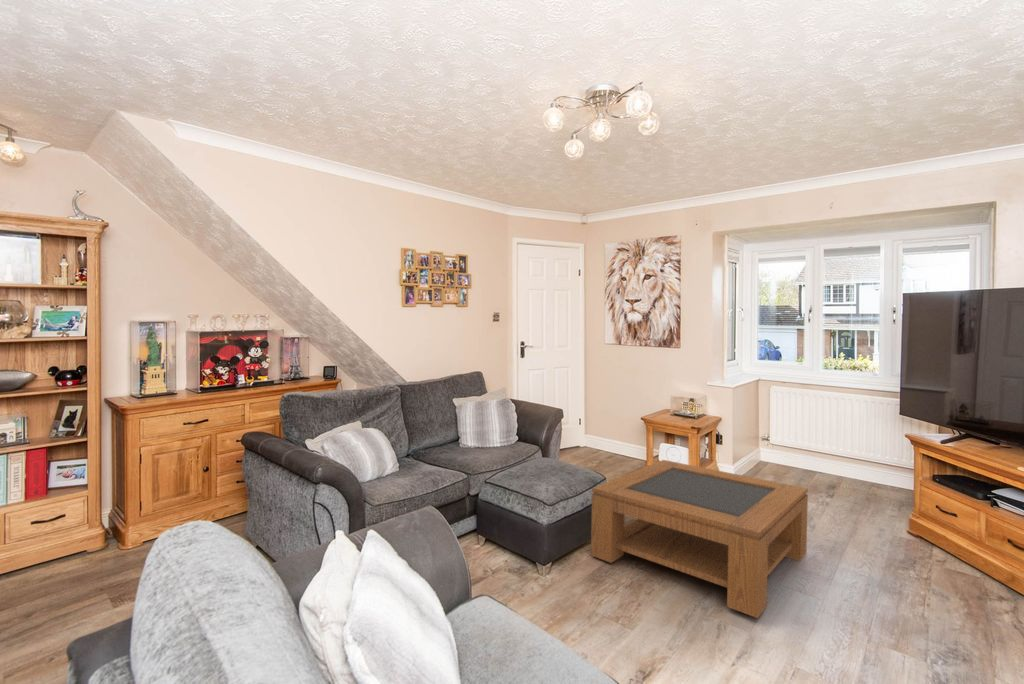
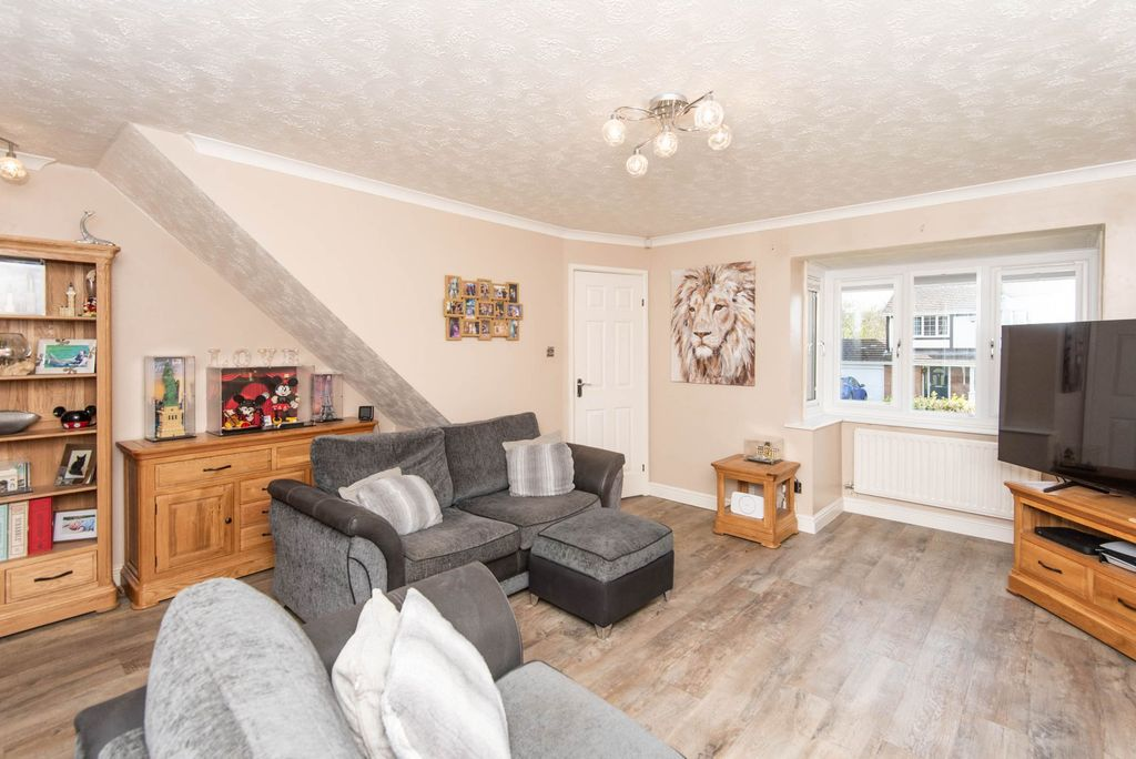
- coffee table [590,459,809,619]
